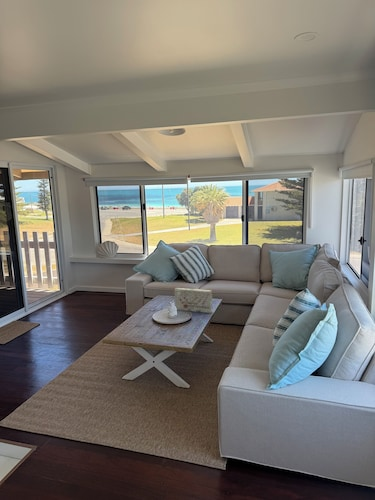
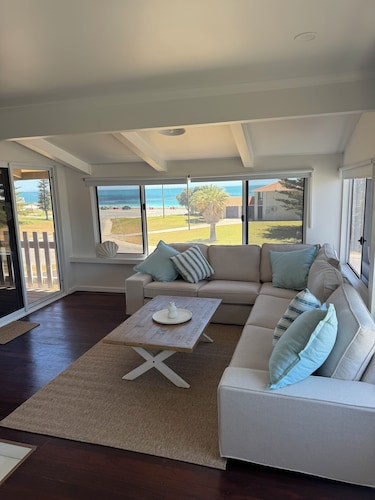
- board game [173,287,213,314]
